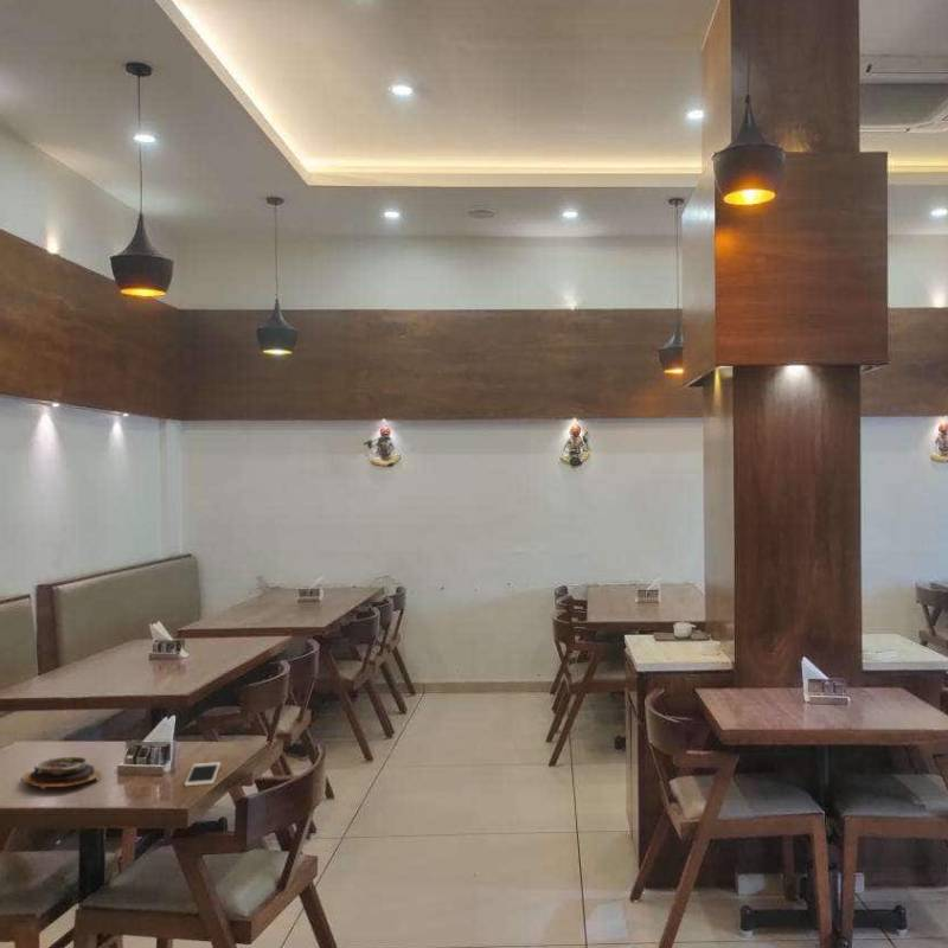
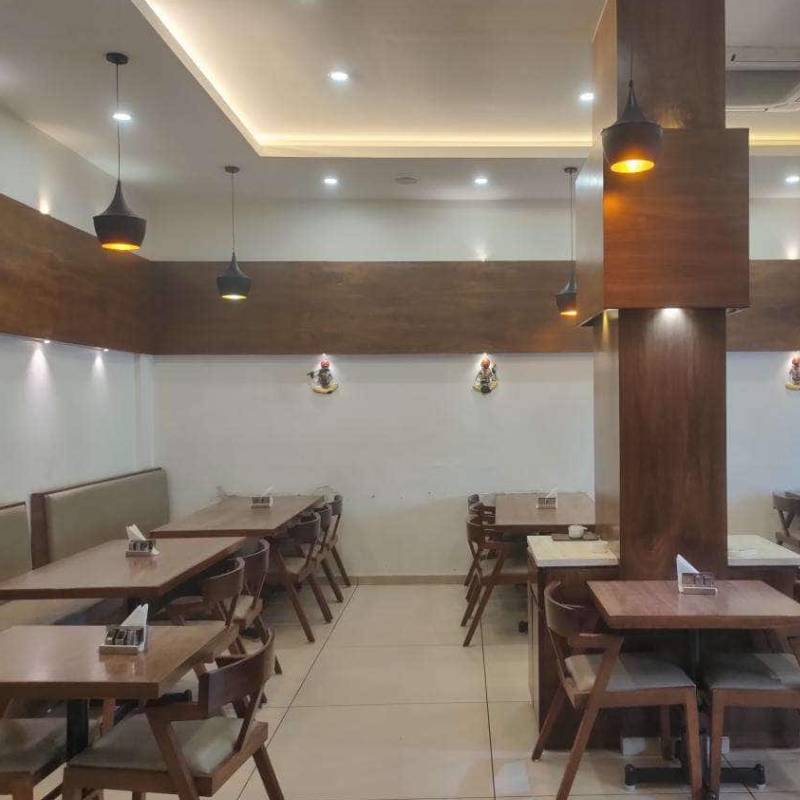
- soup bowl [19,756,102,790]
- cell phone [184,761,222,788]
